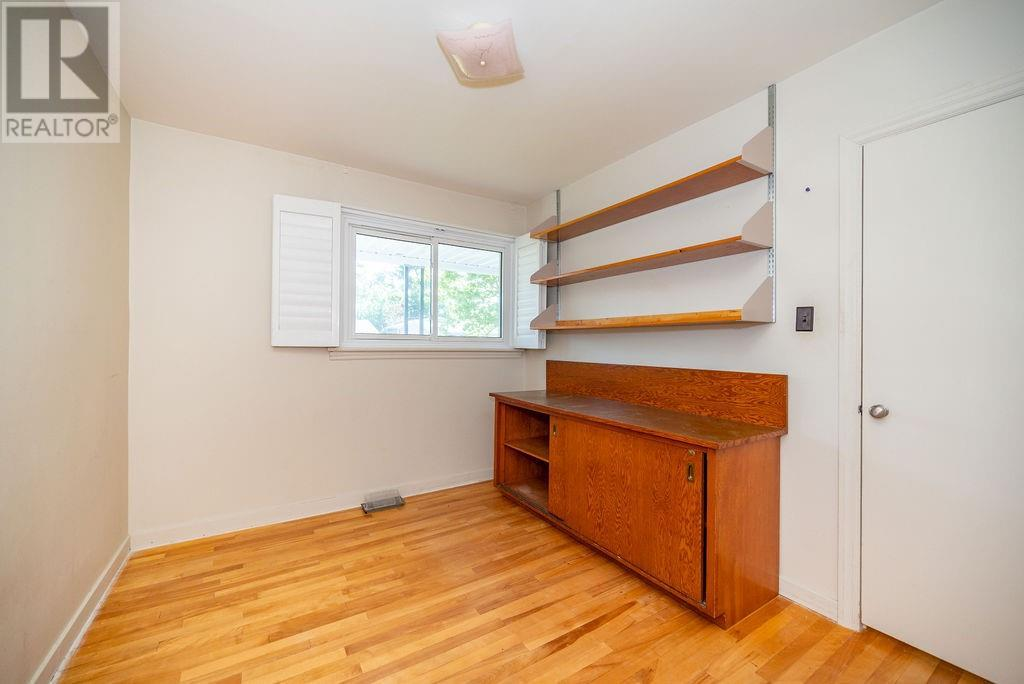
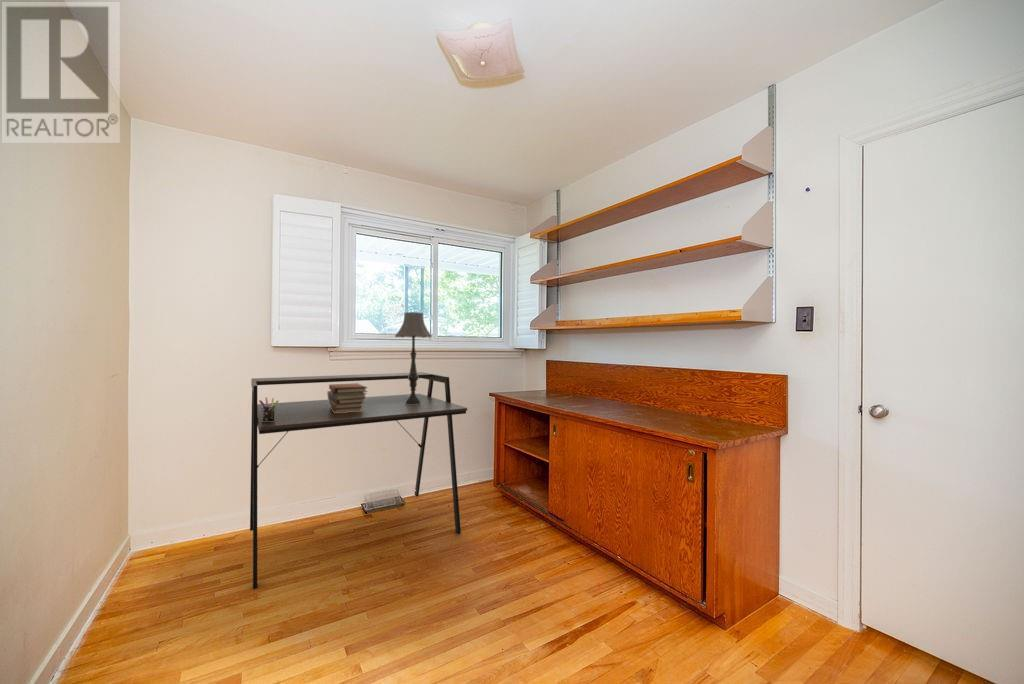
+ table lamp [394,311,433,405]
+ book stack [326,382,369,413]
+ desk [249,371,468,590]
+ pen holder [258,396,279,422]
